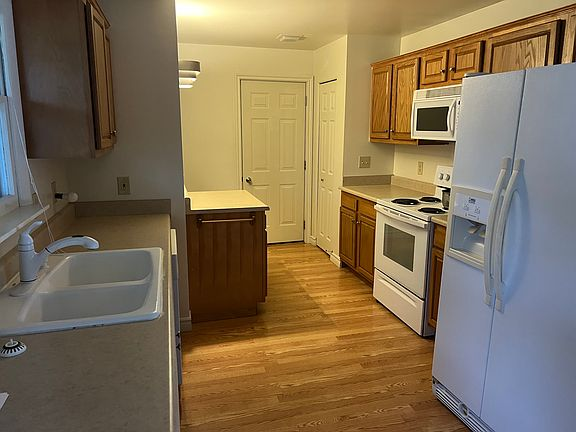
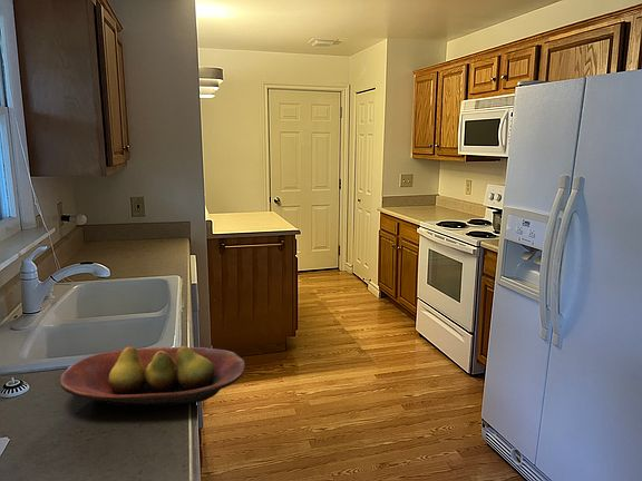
+ fruit bowl [59,345,246,408]
